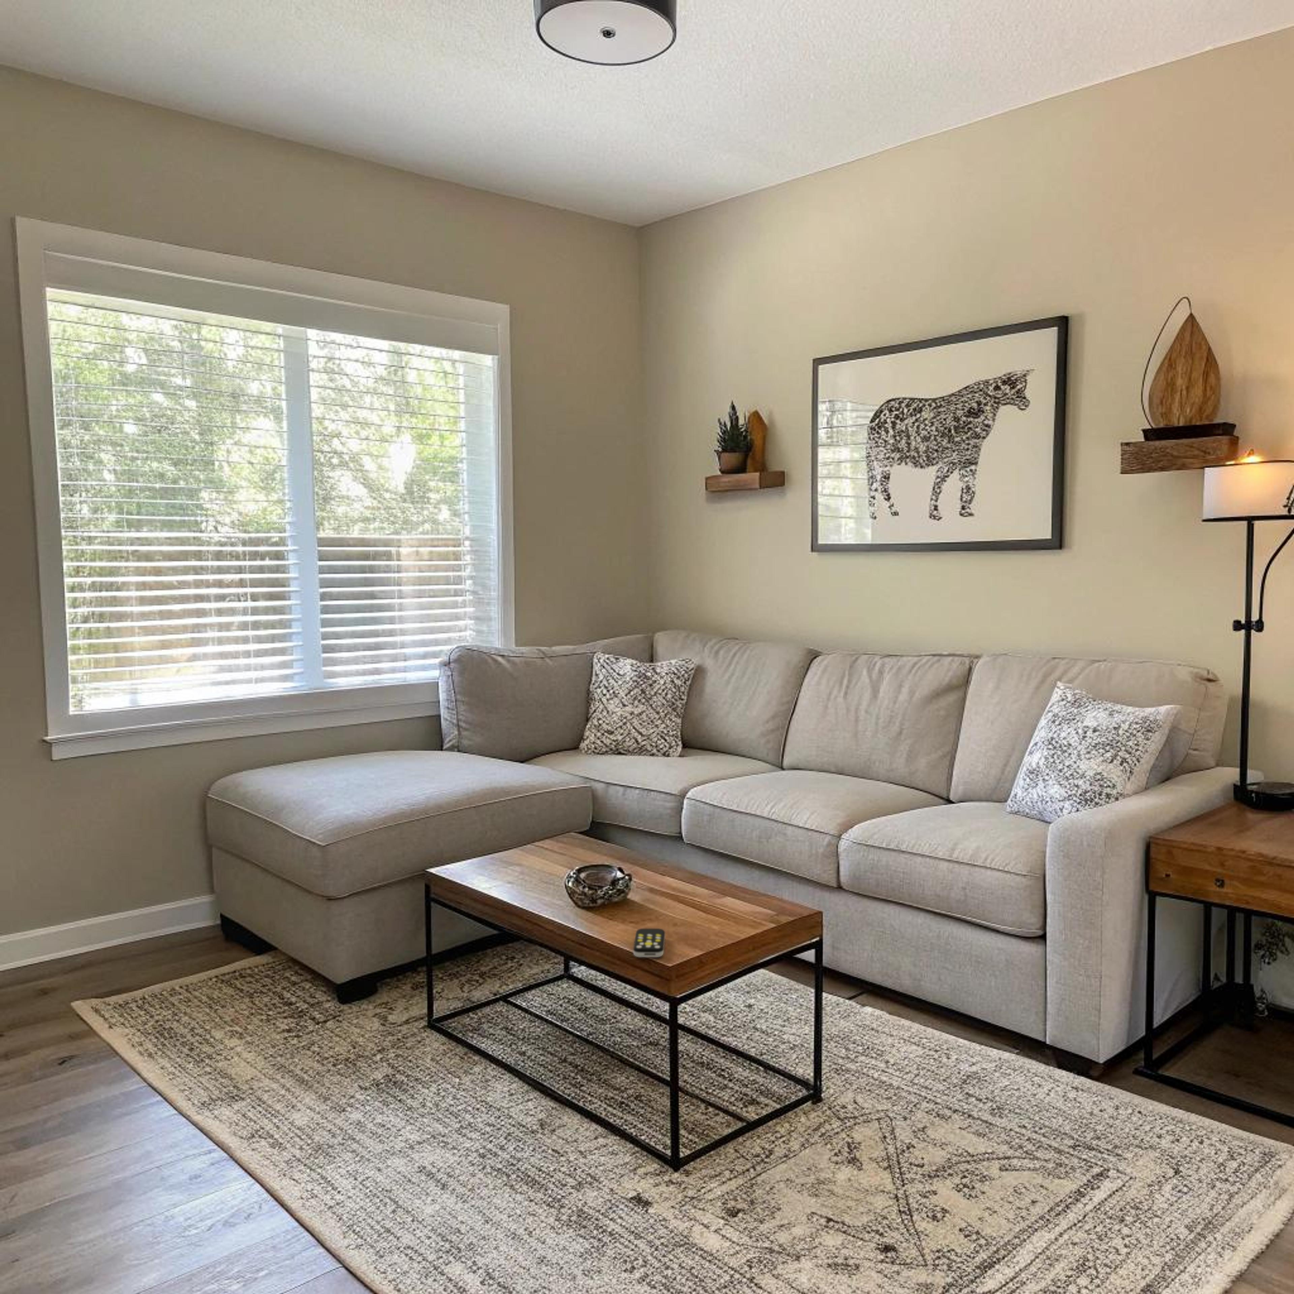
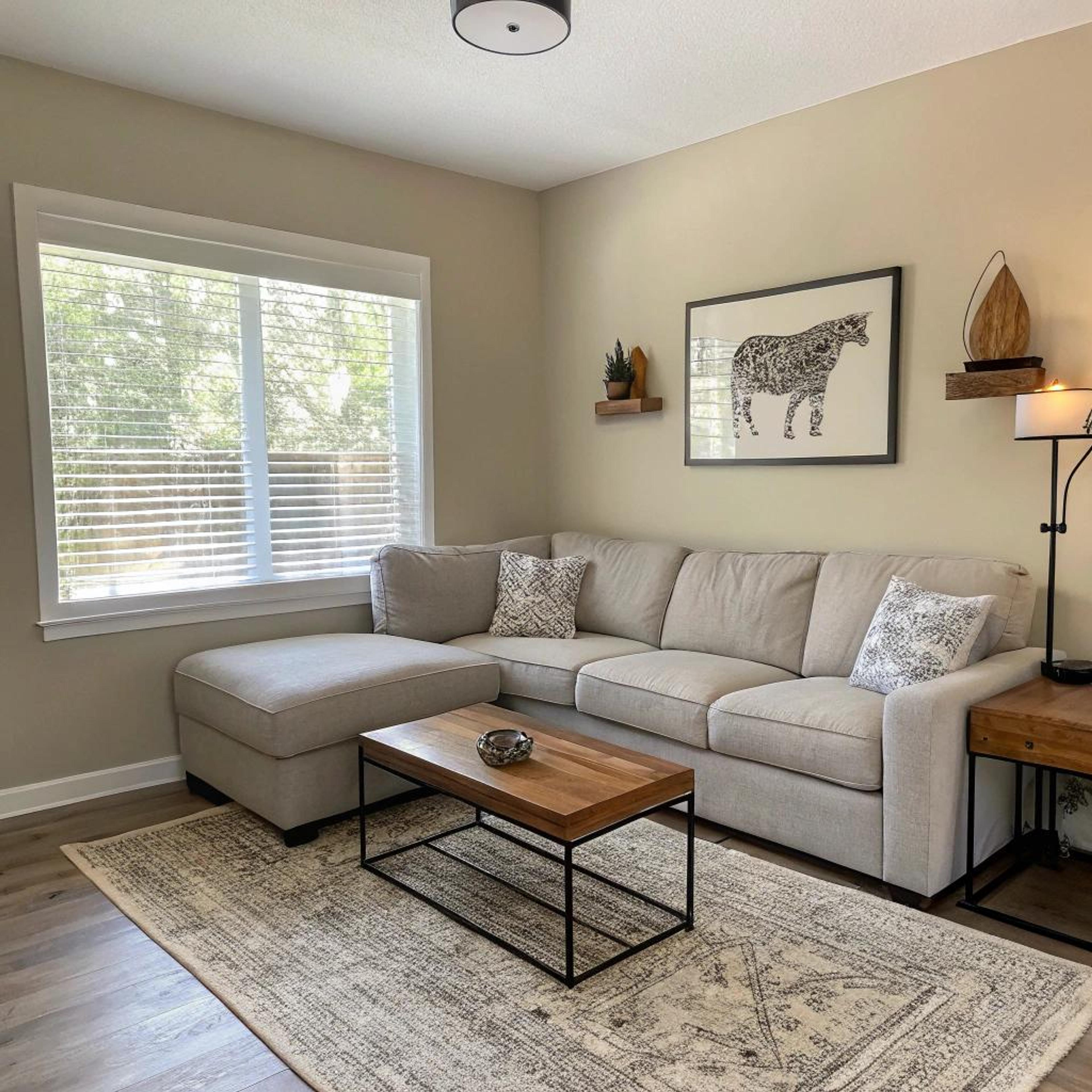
- remote control [633,928,666,957]
